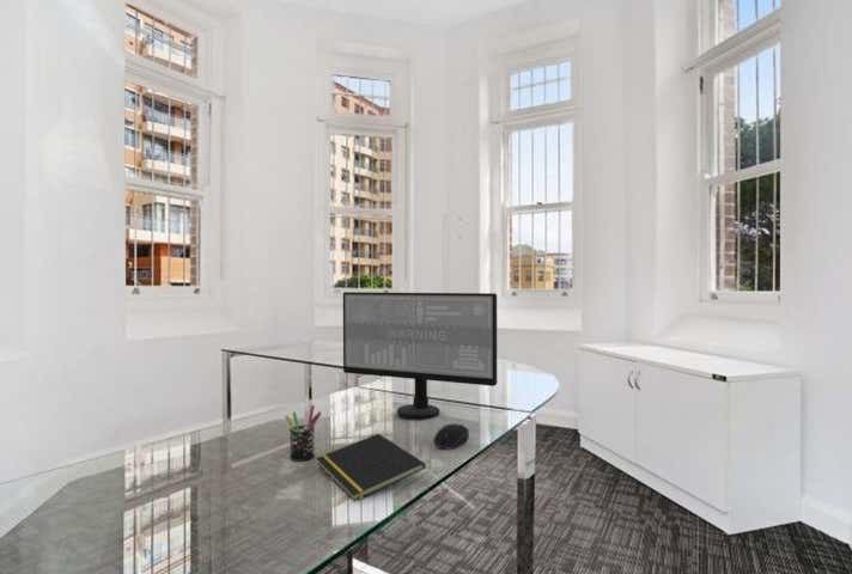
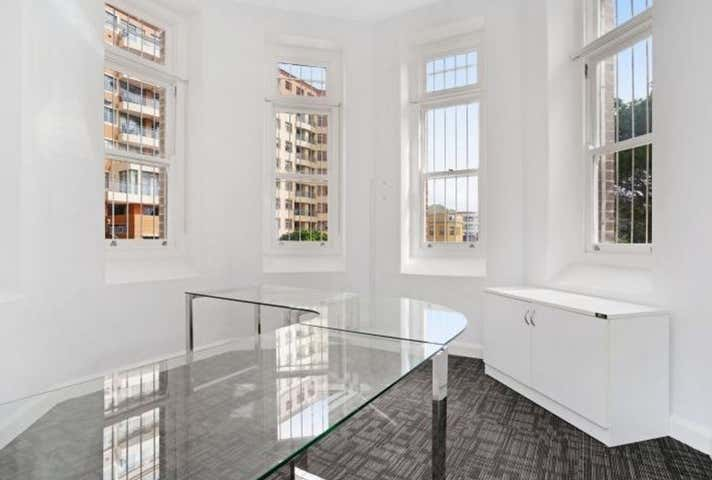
- notepad [315,433,427,502]
- computer mouse [433,422,470,450]
- pen holder [284,404,322,463]
- computer monitor [342,291,498,421]
